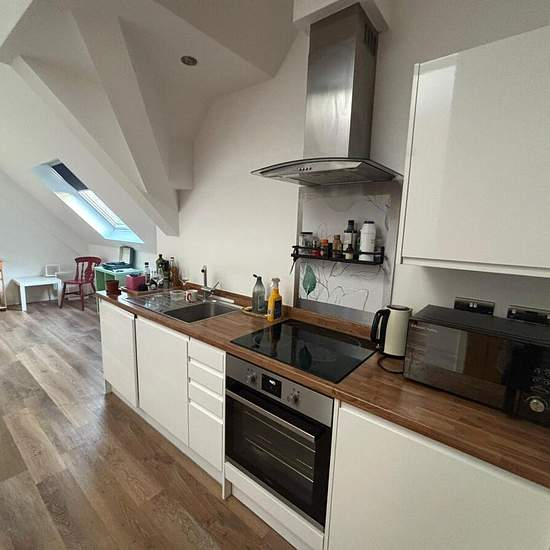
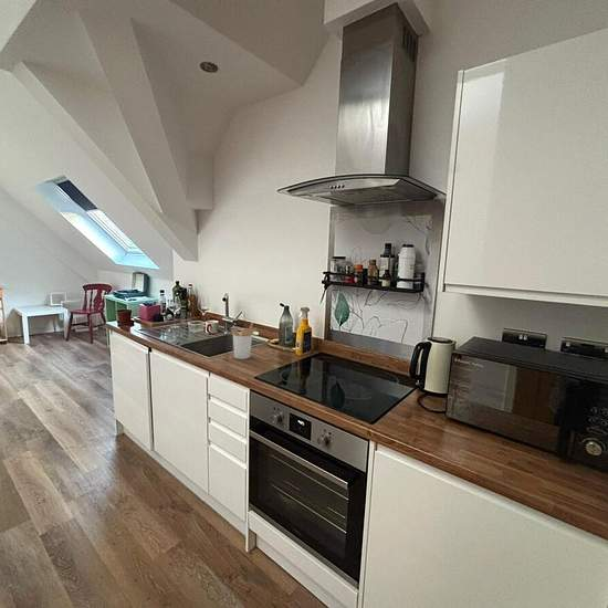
+ utensil holder [230,322,259,360]
